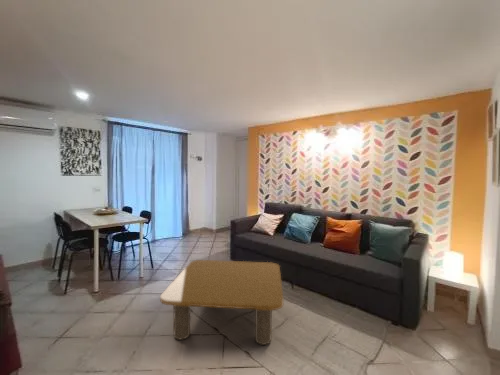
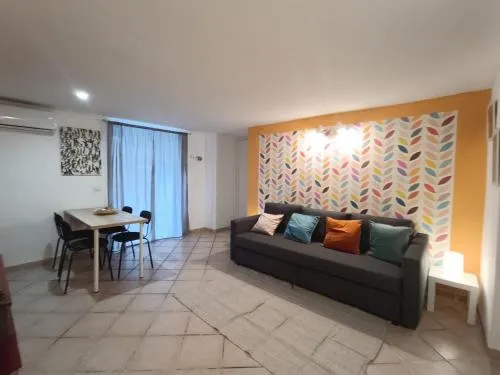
- coffee table [159,259,284,346]
